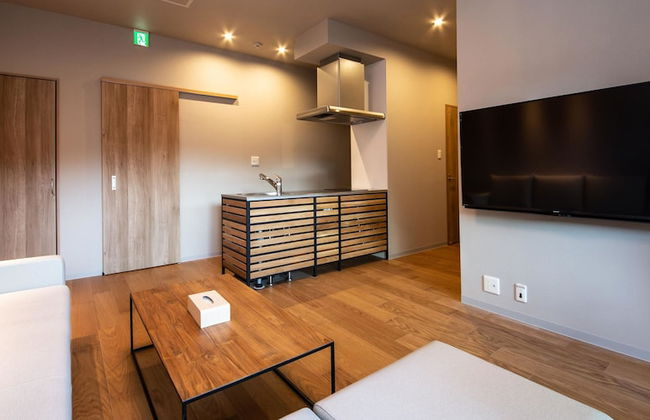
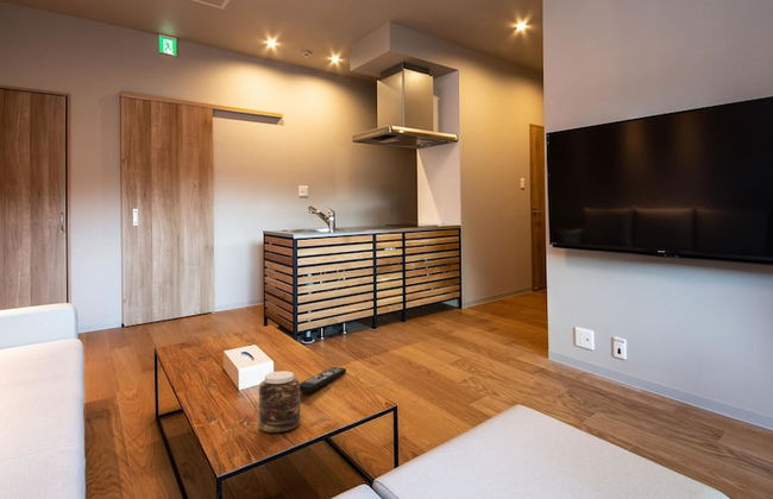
+ jar [258,369,301,434]
+ remote control [300,366,347,393]
